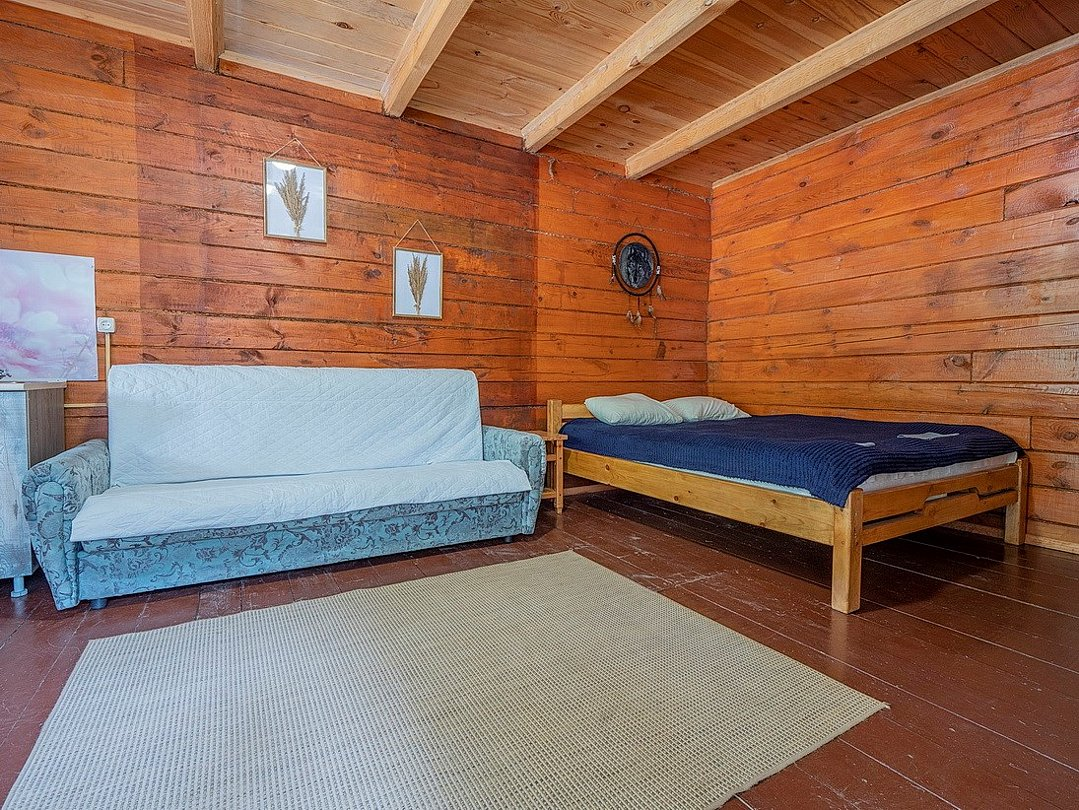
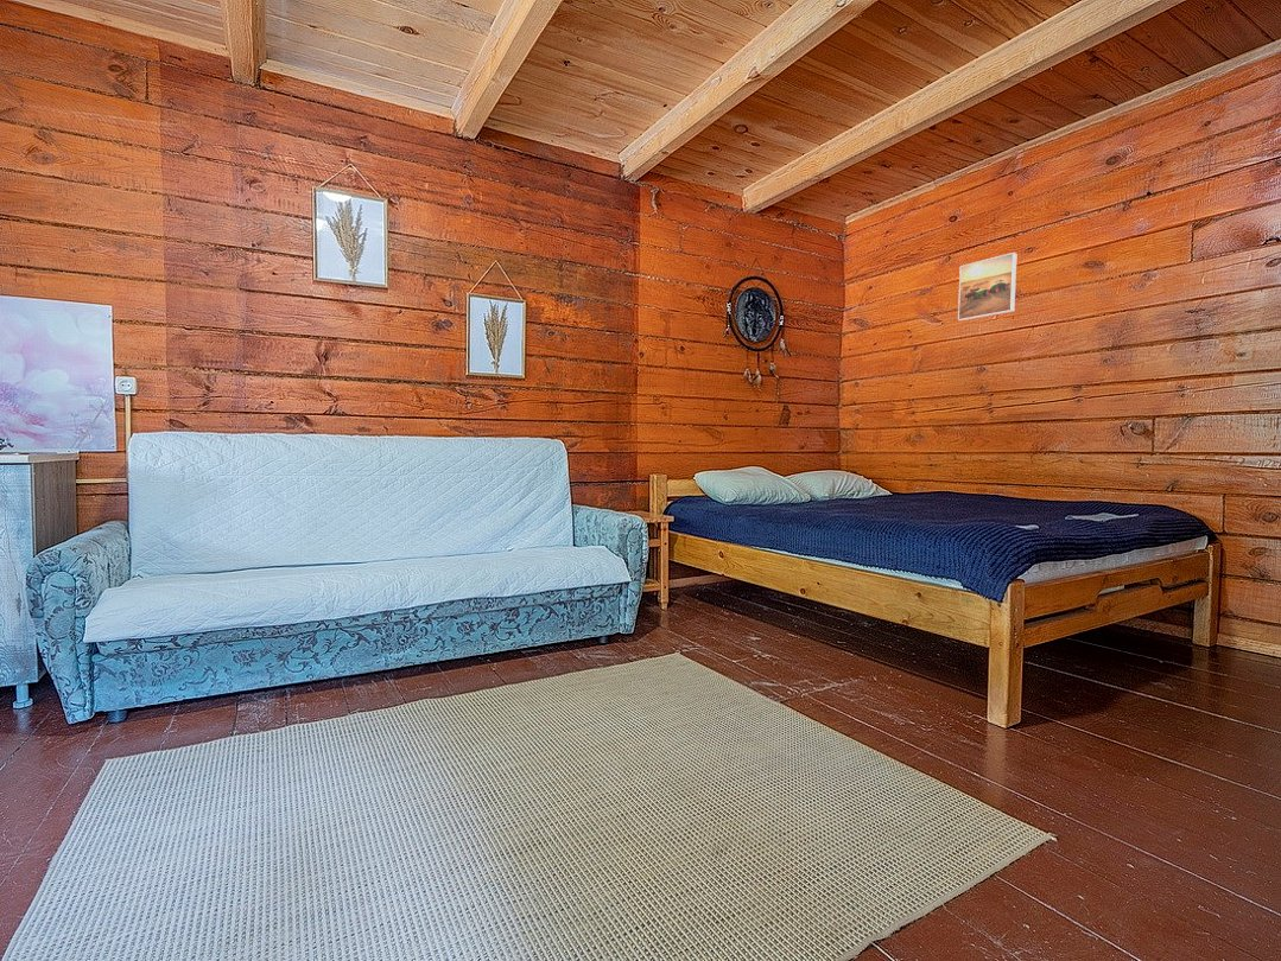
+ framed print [957,252,1017,322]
